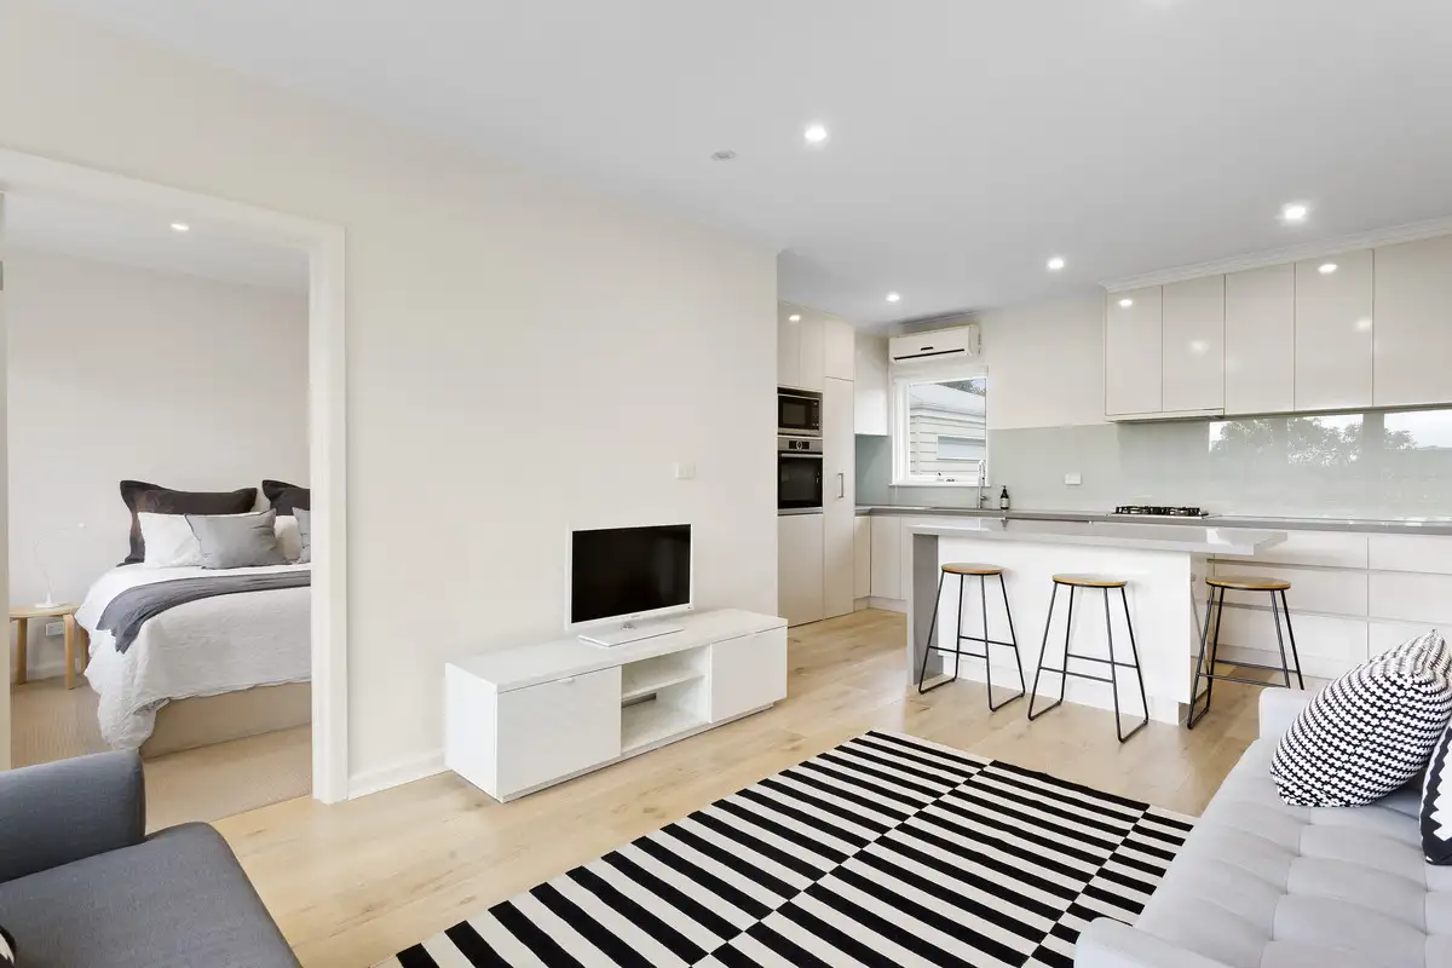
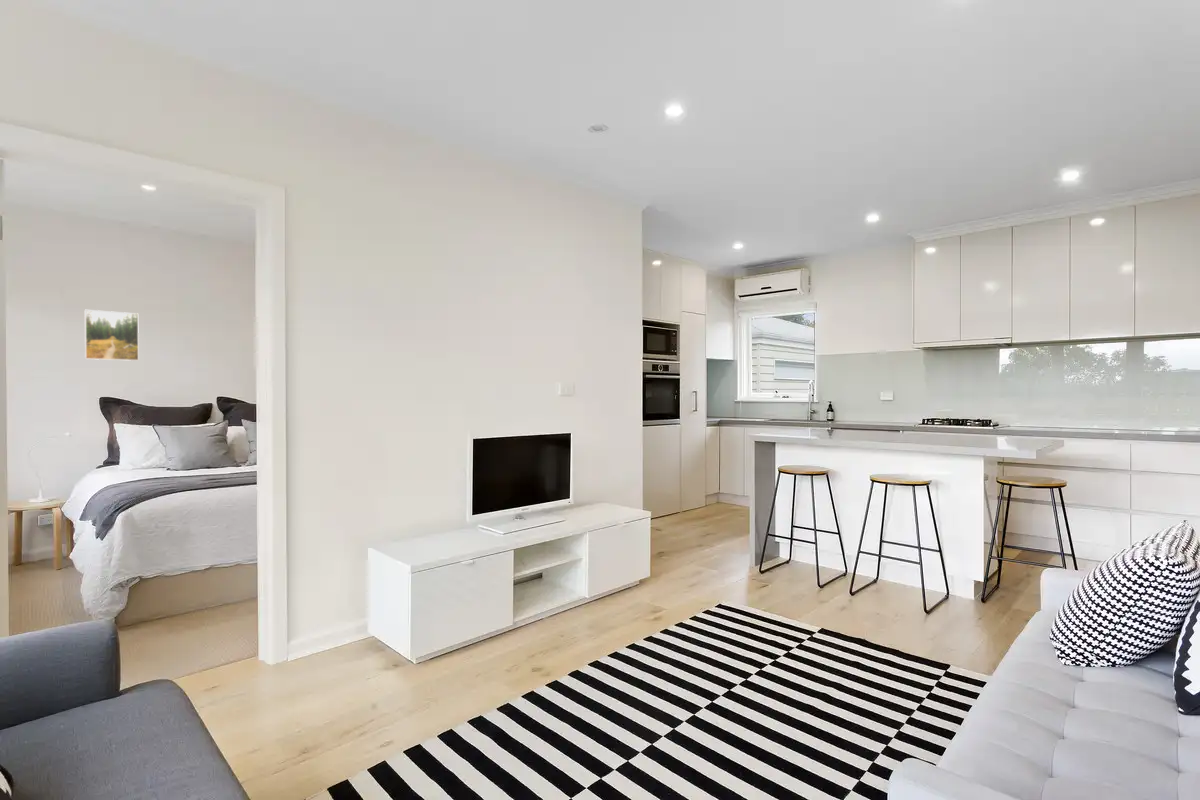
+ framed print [84,309,140,362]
